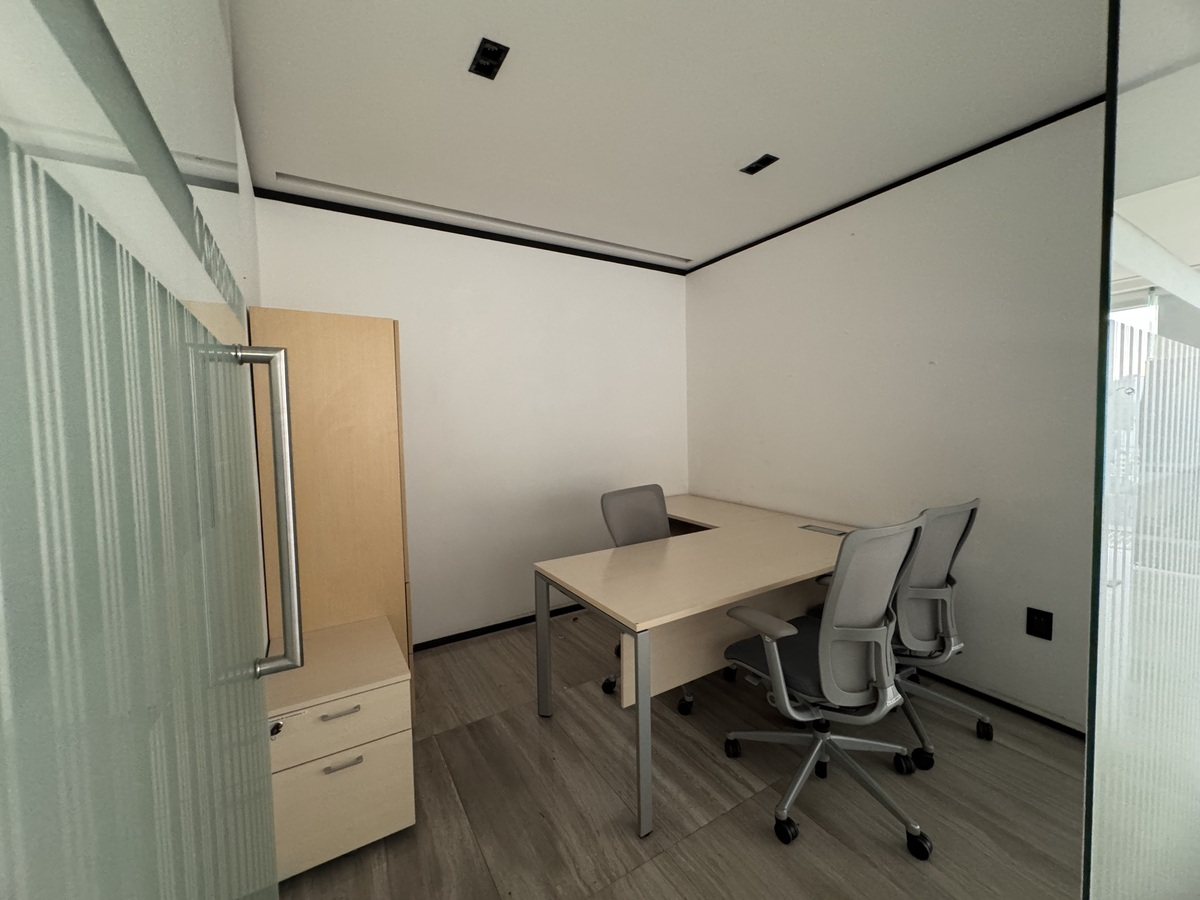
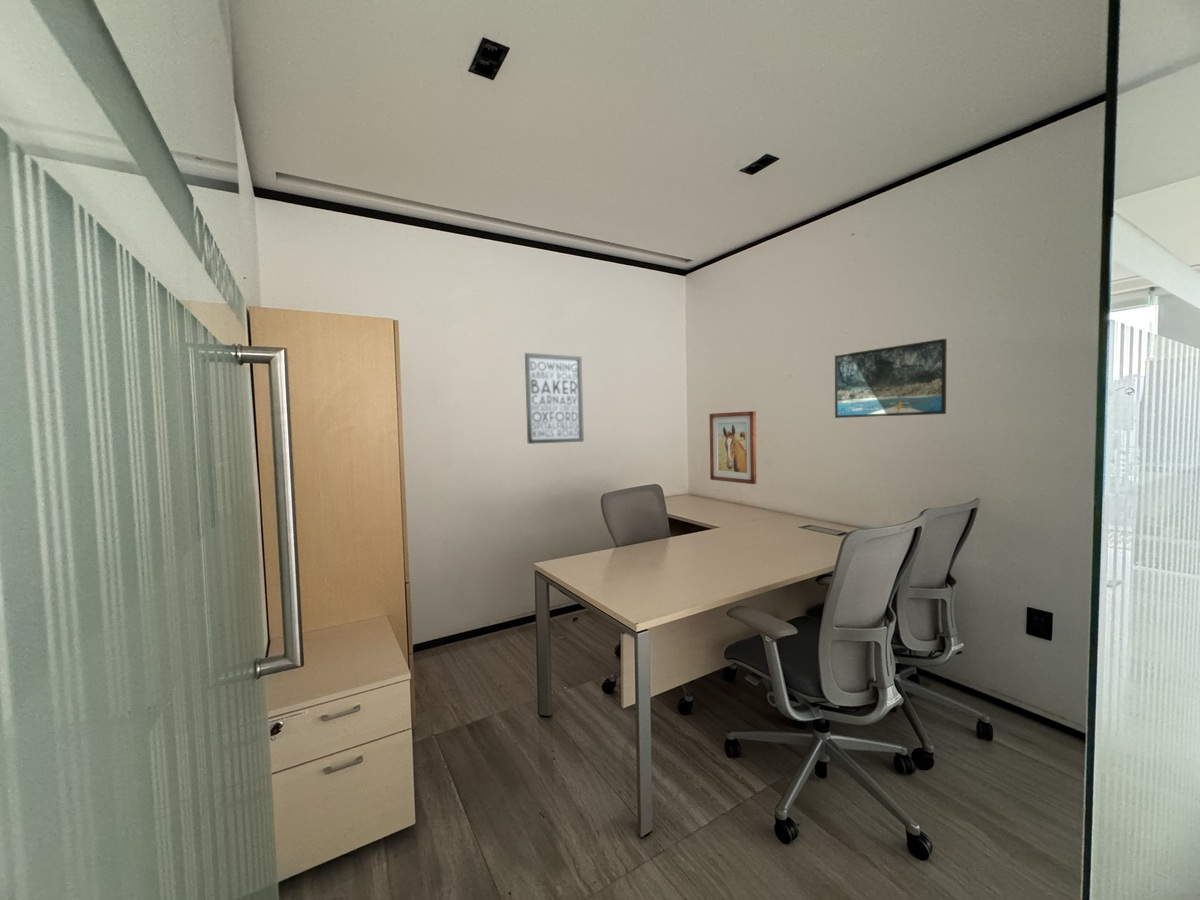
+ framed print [834,338,948,419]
+ wall art [708,410,757,485]
+ wall art [524,352,585,445]
